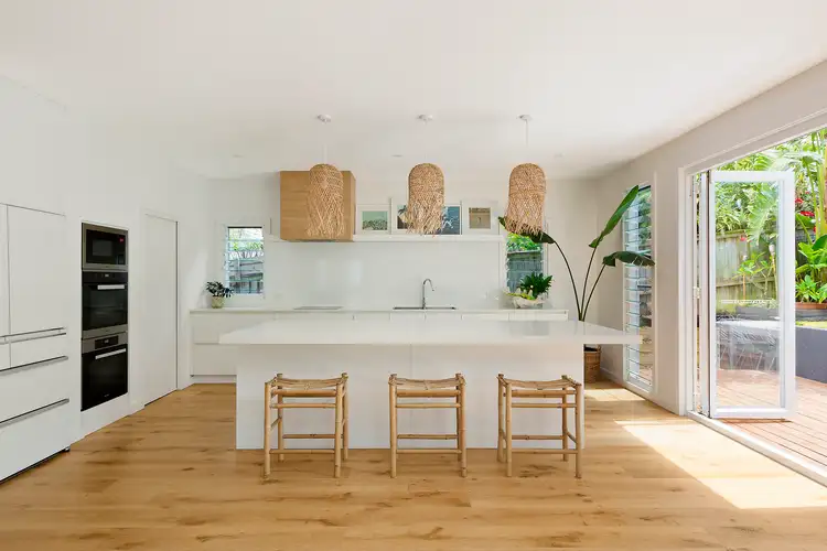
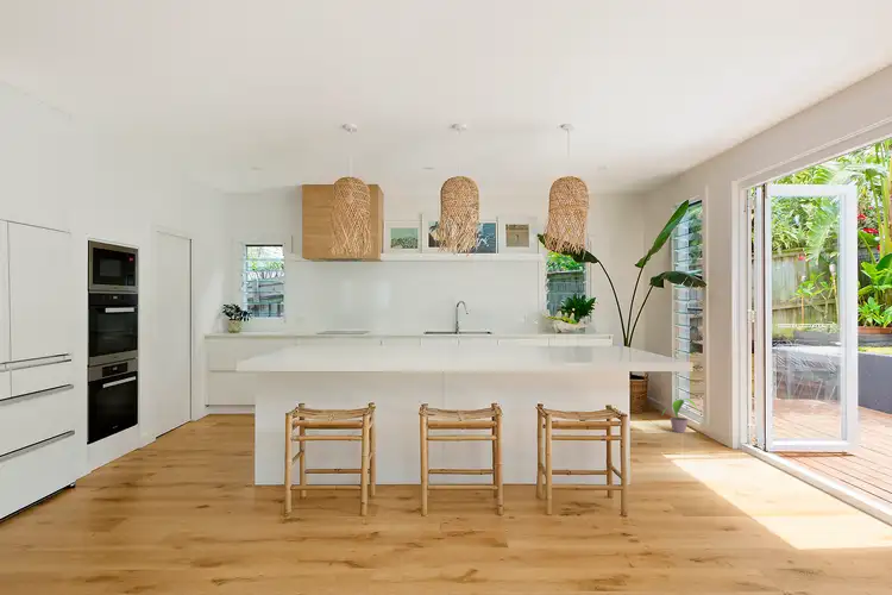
+ potted plant [660,396,699,434]
